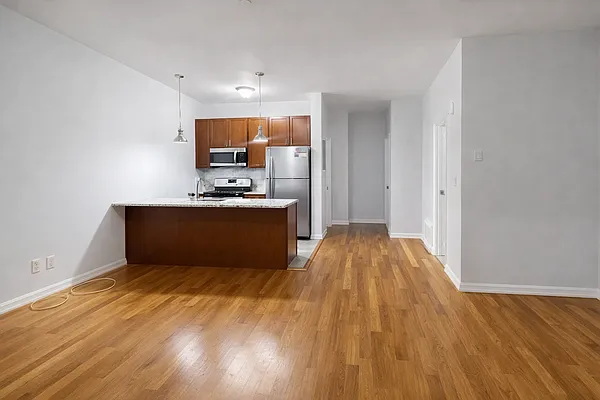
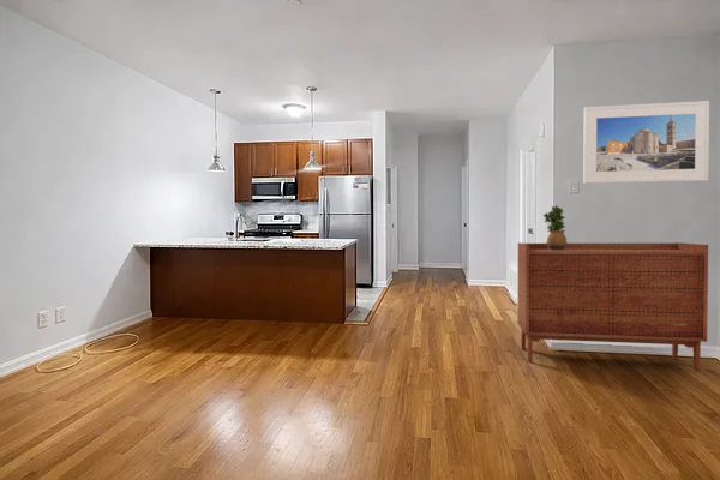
+ sideboard [517,241,709,373]
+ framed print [582,100,710,185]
+ potted plant [542,204,569,251]
